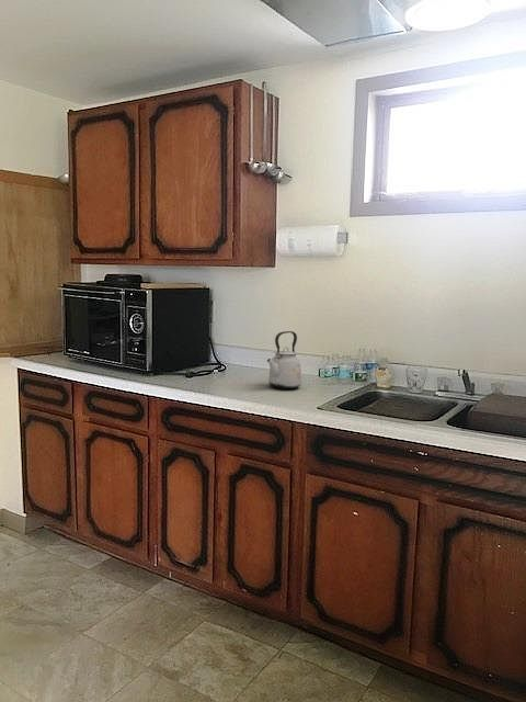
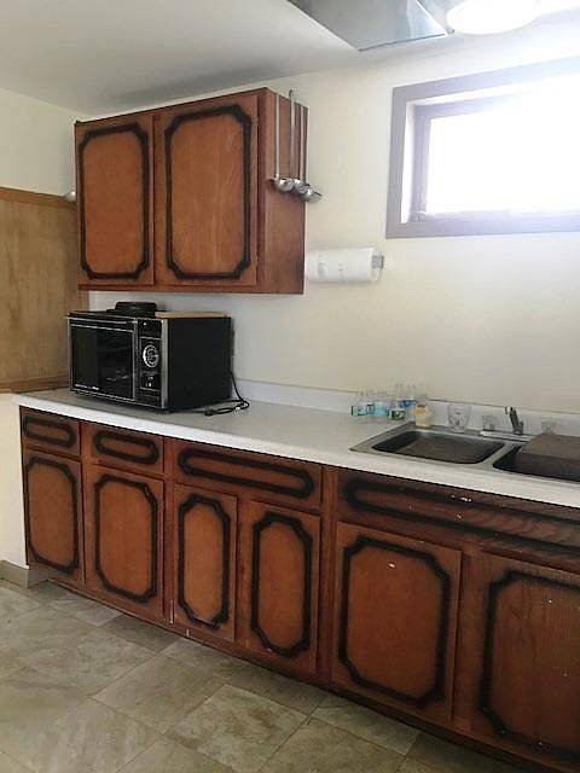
- kettle [266,330,302,390]
